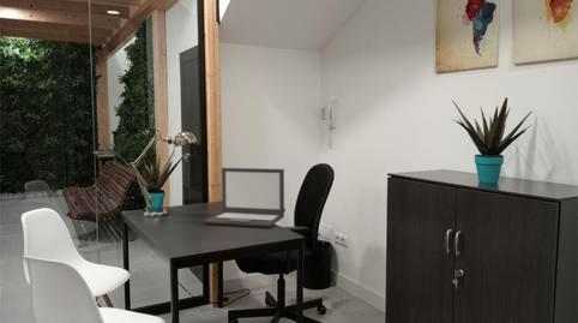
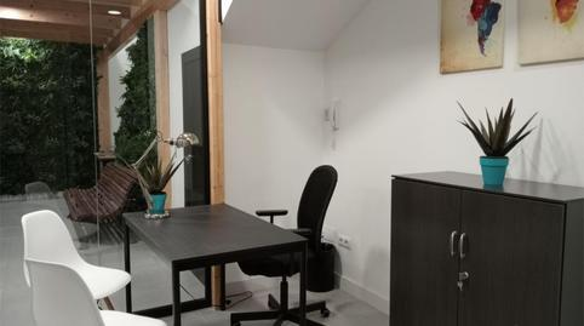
- laptop [203,167,285,228]
